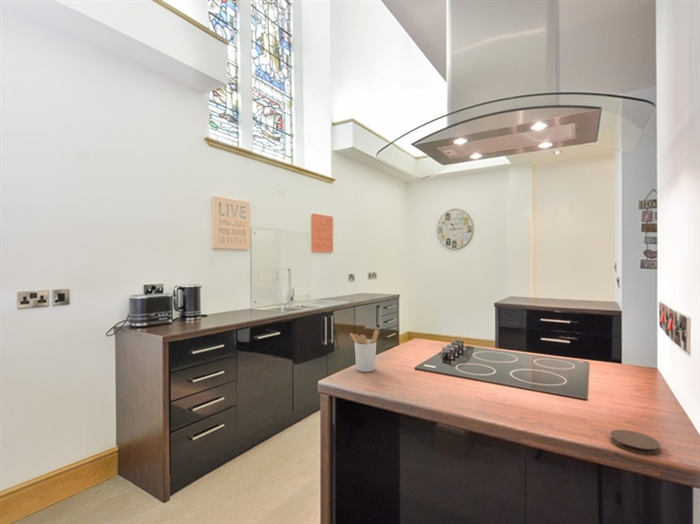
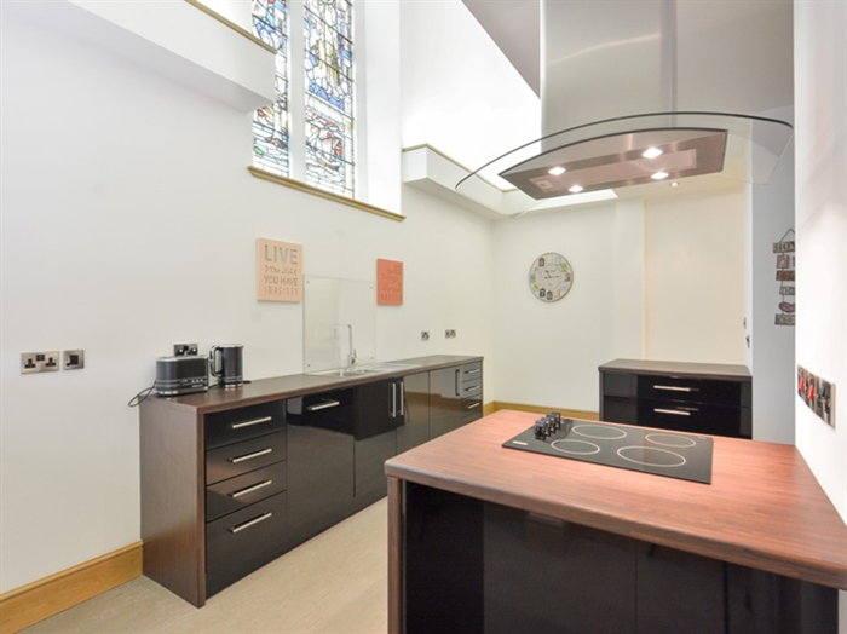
- coaster [609,429,661,456]
- utensil holder [349,328,380,373]
